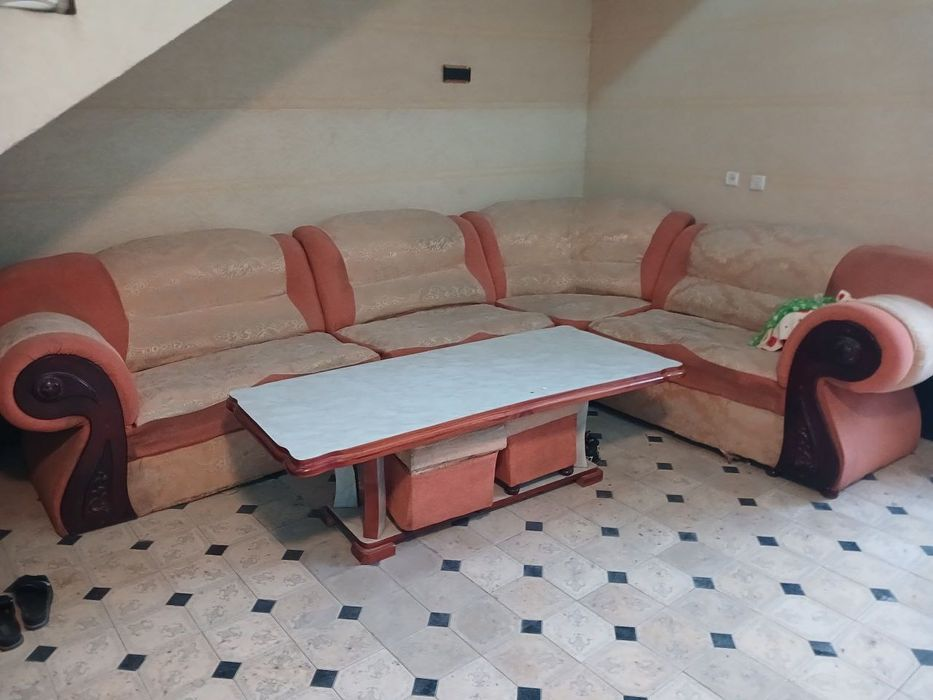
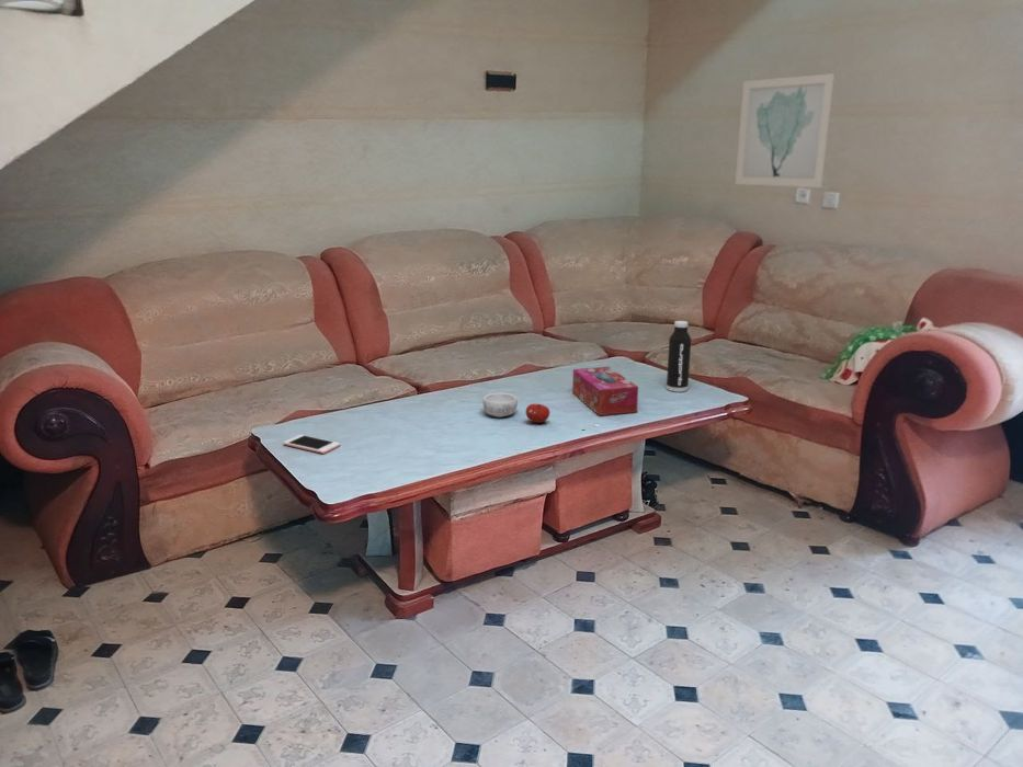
+ wall art [735,72,836,188]
+ fruit [524,403,550,424]
+ tissue box [571,366,639,416]
+ cell phone [283,434,341,455]
+ decorative bowl [481,392,519,419]
+ water bottle [666,320,692,393]
